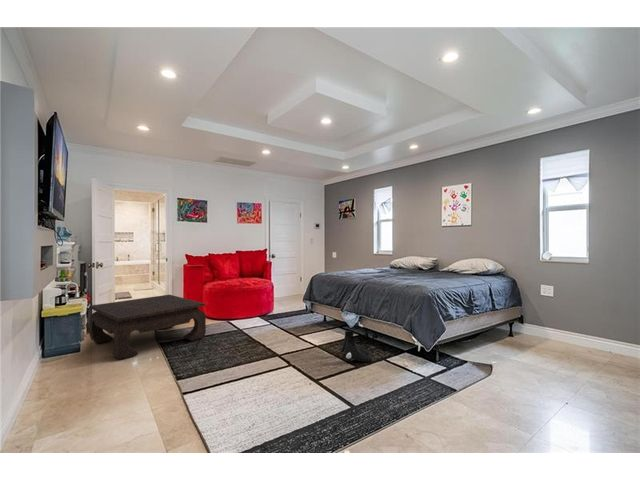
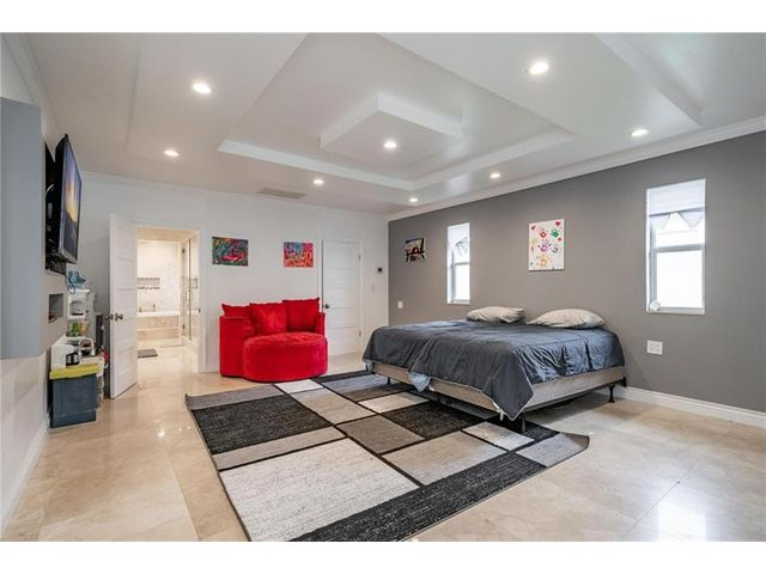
- coffee table [88,294,207,361]
- boots [340,330,373,363]
